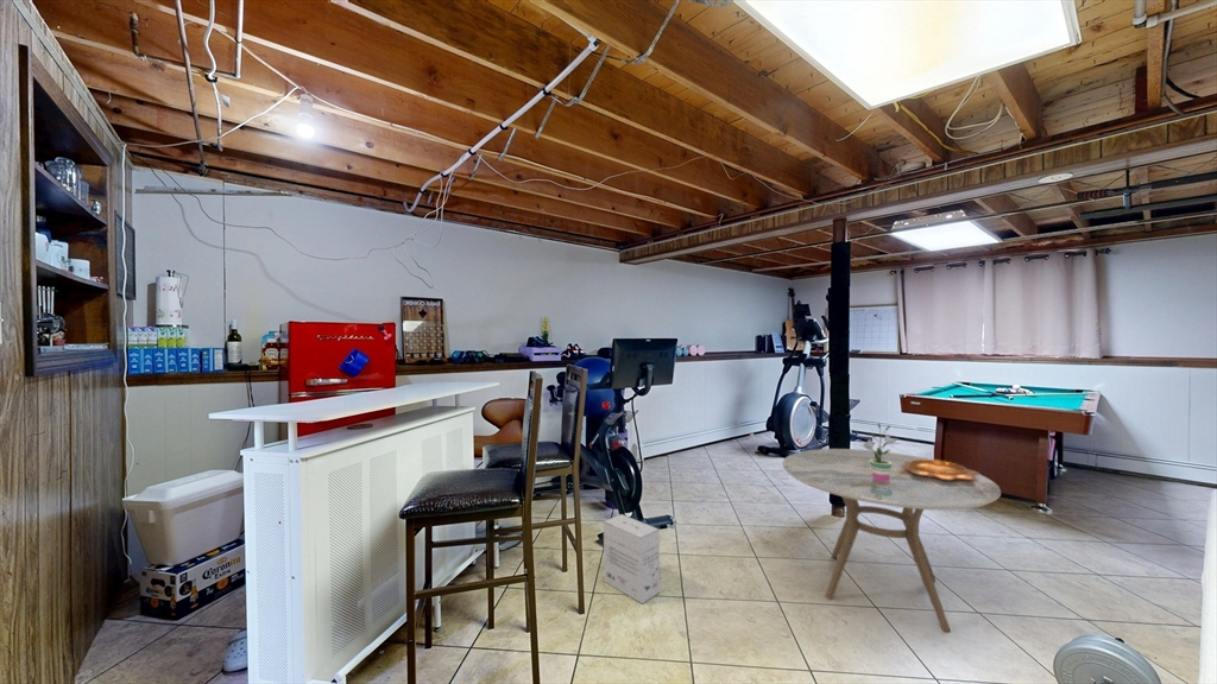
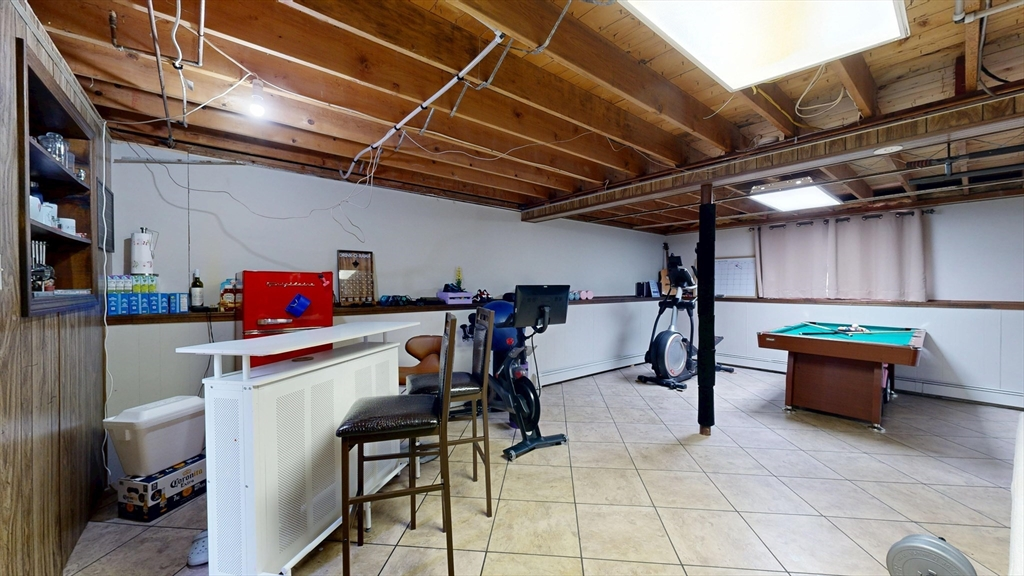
- cardboard box [603,513,662,604]
- dining table [782,448,1002,633]
- potted plant [860,422,901,480]
- decorative bowl [898,458,980,480]
